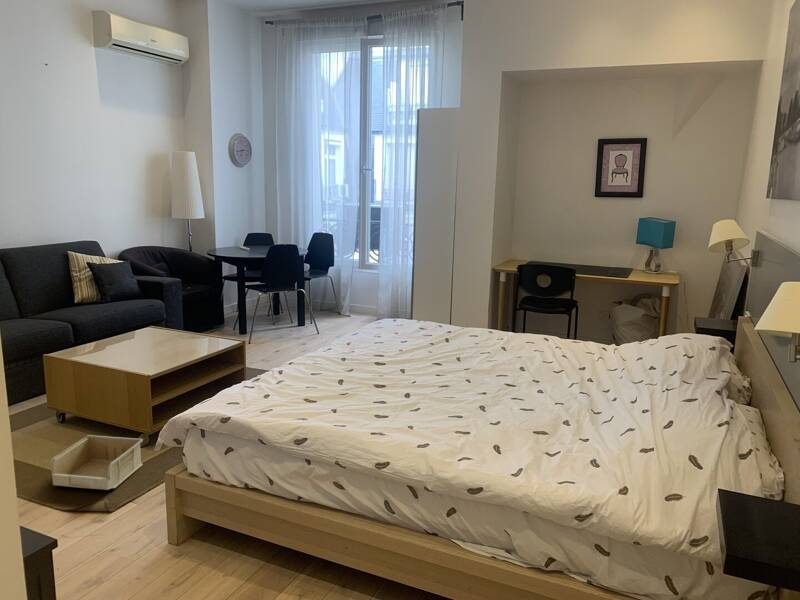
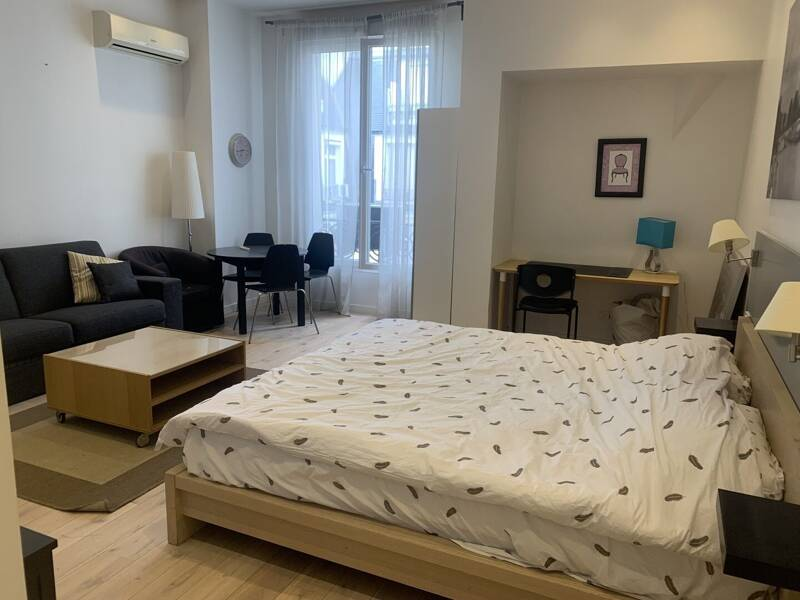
- storage bin [50,434,144,491]
